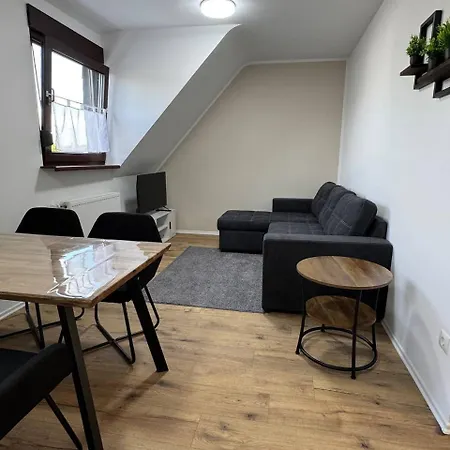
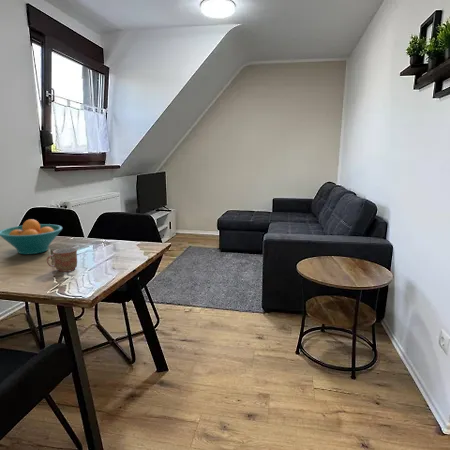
+ fruit bowl [0,218,63,255]
+ mug [46,247,78,273]
